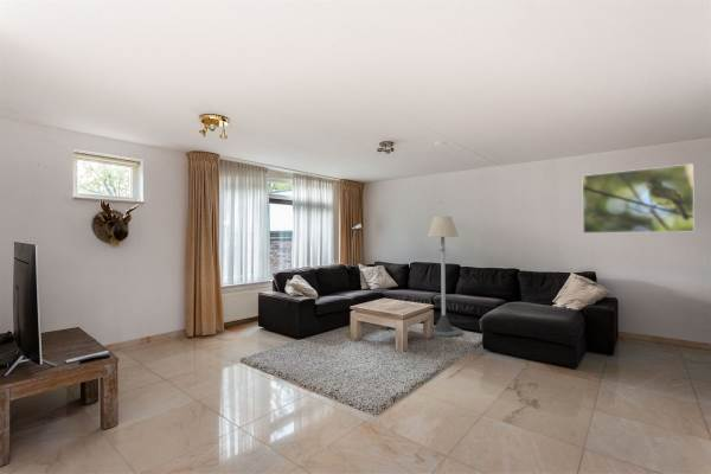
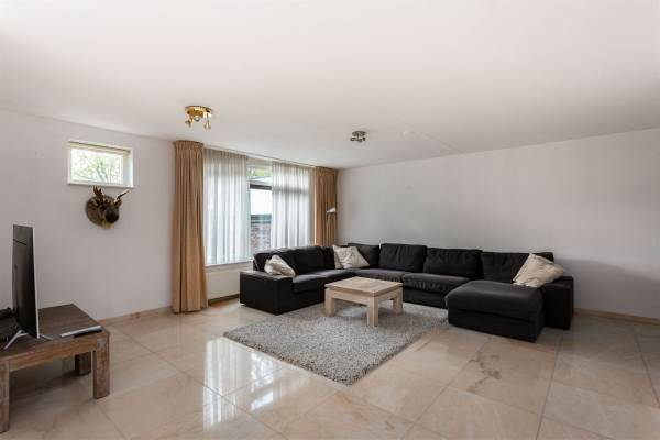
- floor lamp [427,216,463,338]
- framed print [581,162,696,235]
